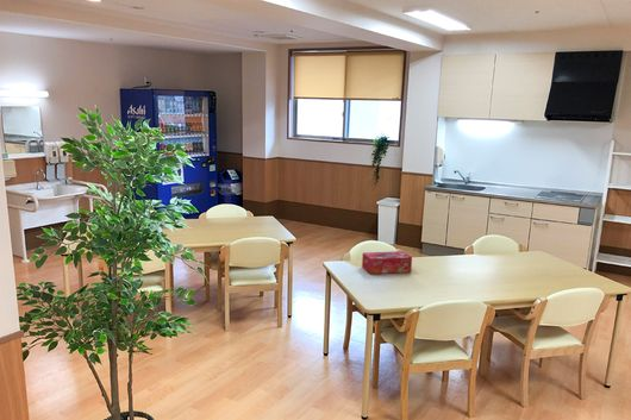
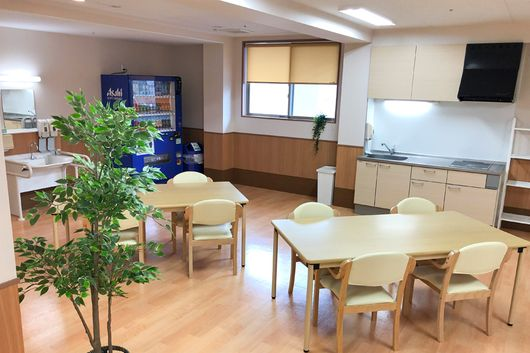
- tissue box [361,250,413,275]
